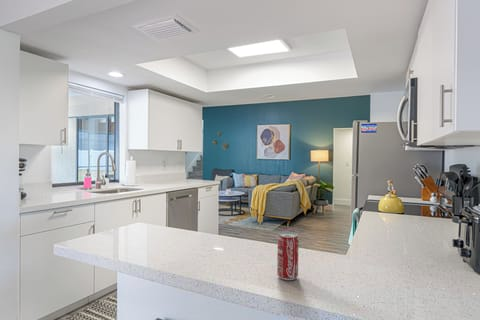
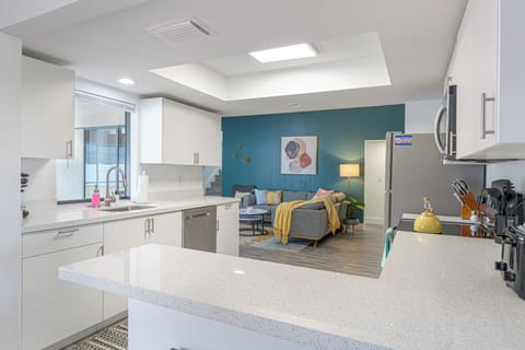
- beverage can [276,231,300,281]
